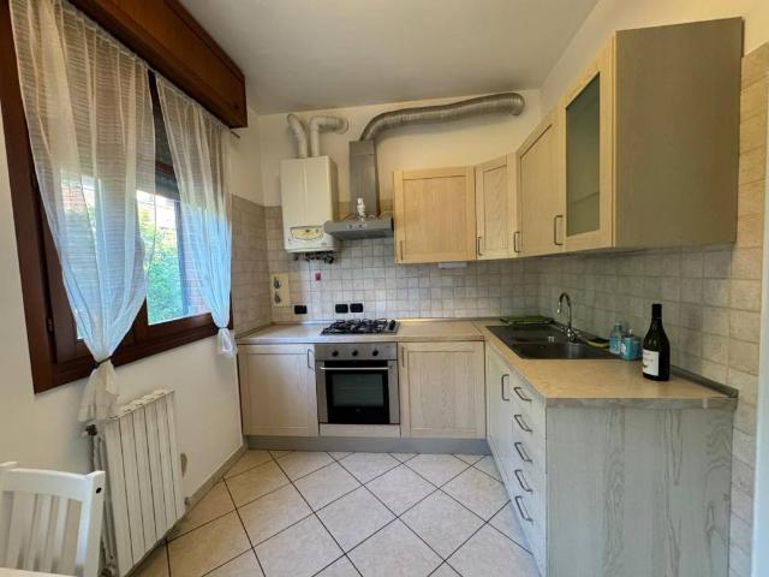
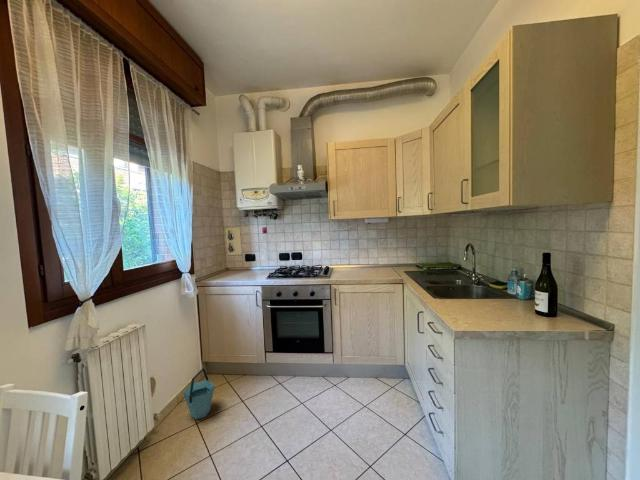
+ bucket [182,367,216,420]
